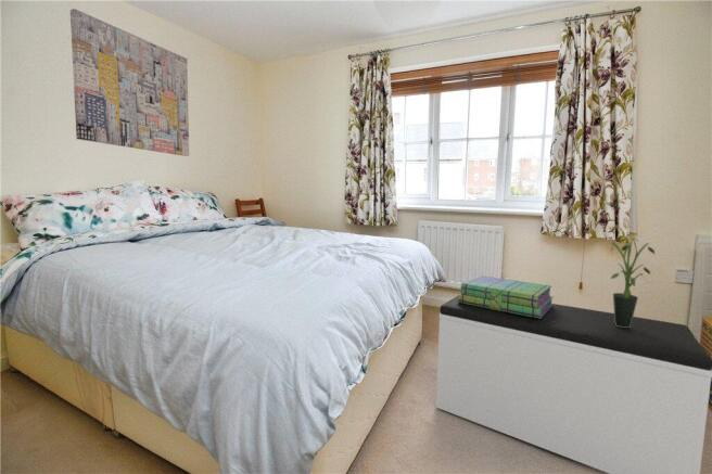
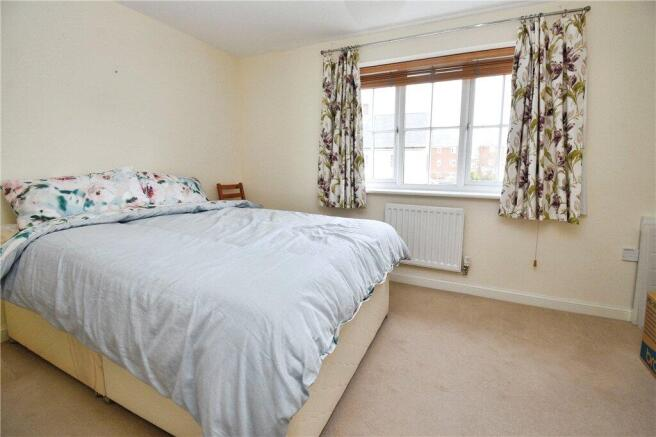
- bench [434,295,712,474]
- potted plant [610,236,656,328]
- stack of books [457,274,555,319]
- wall art [69,8,190,157]
